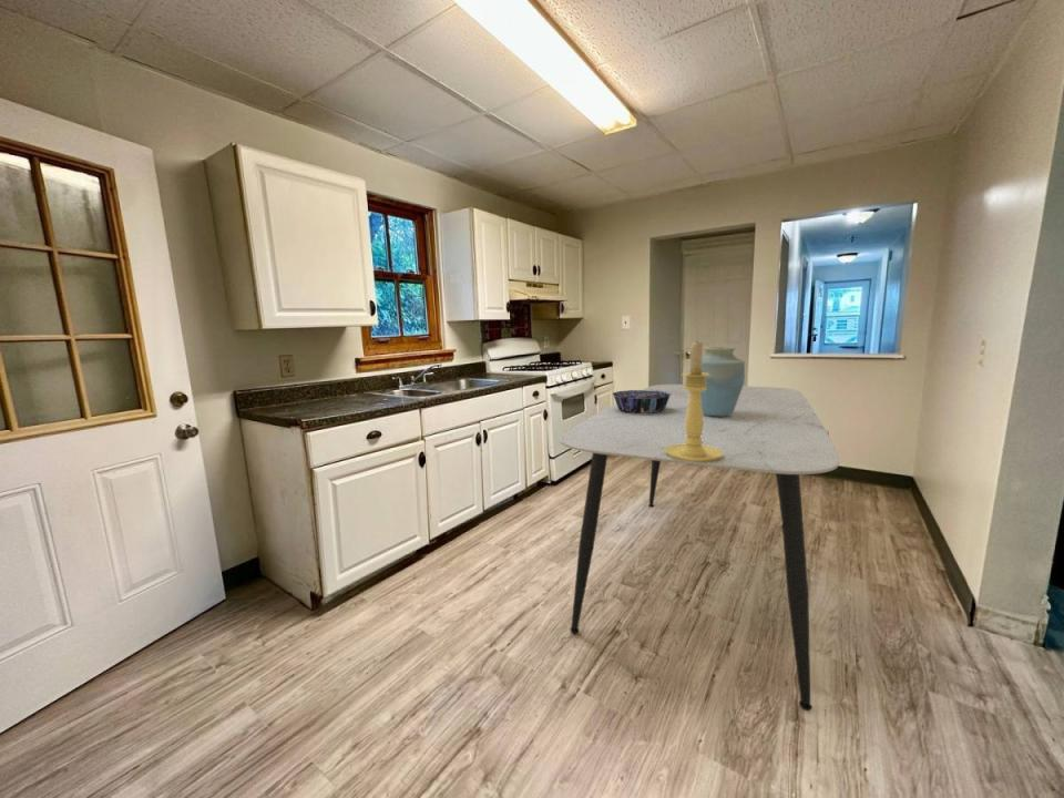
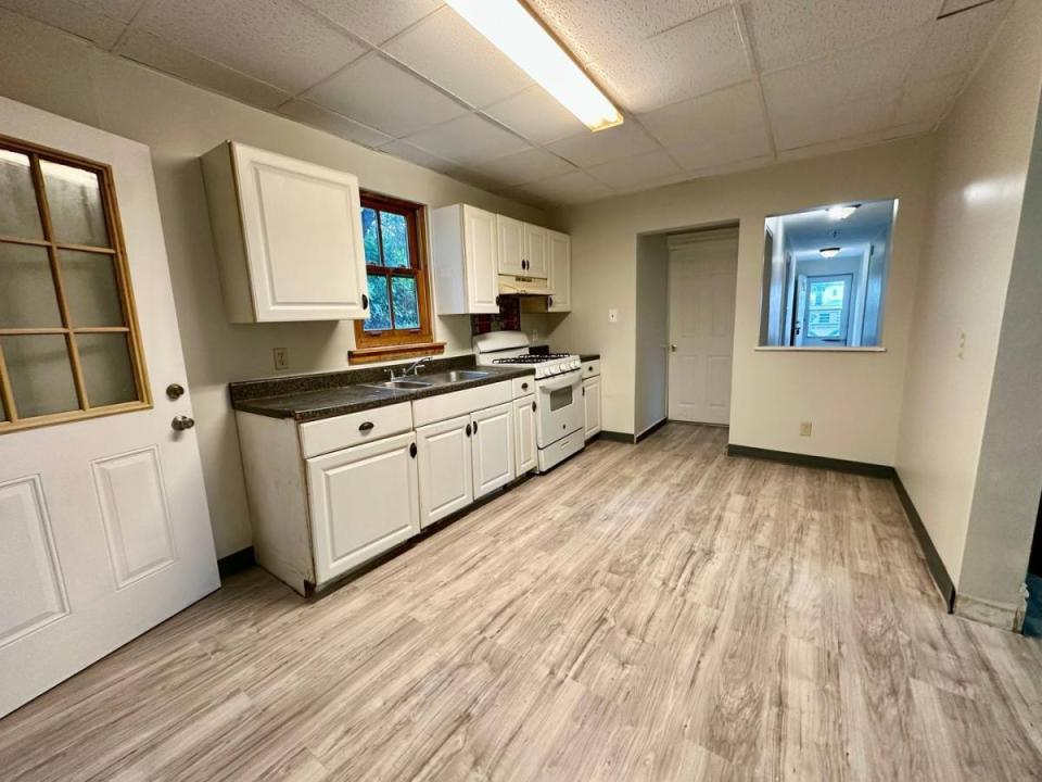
- candle holder [665,339,724,462]
- dining table [557,383,840,712]
- vase [700,346,746,417]
- decorative bowl [612,389,672,413]
